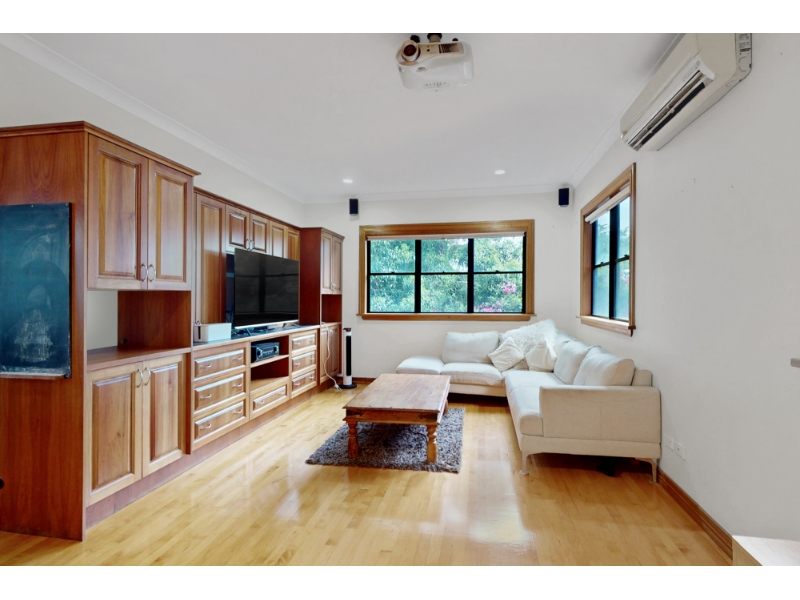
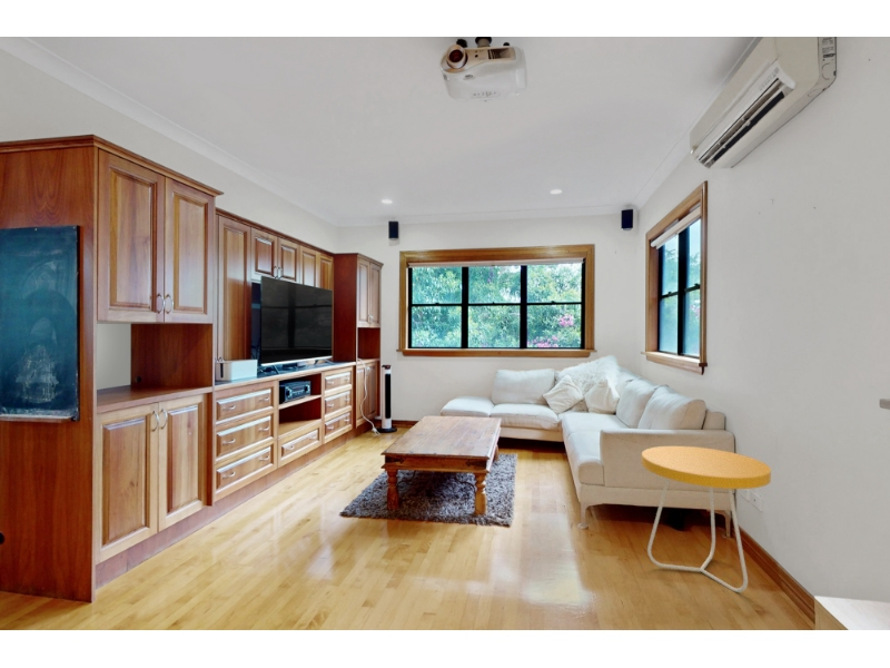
+ side table [641,445,772,593]
